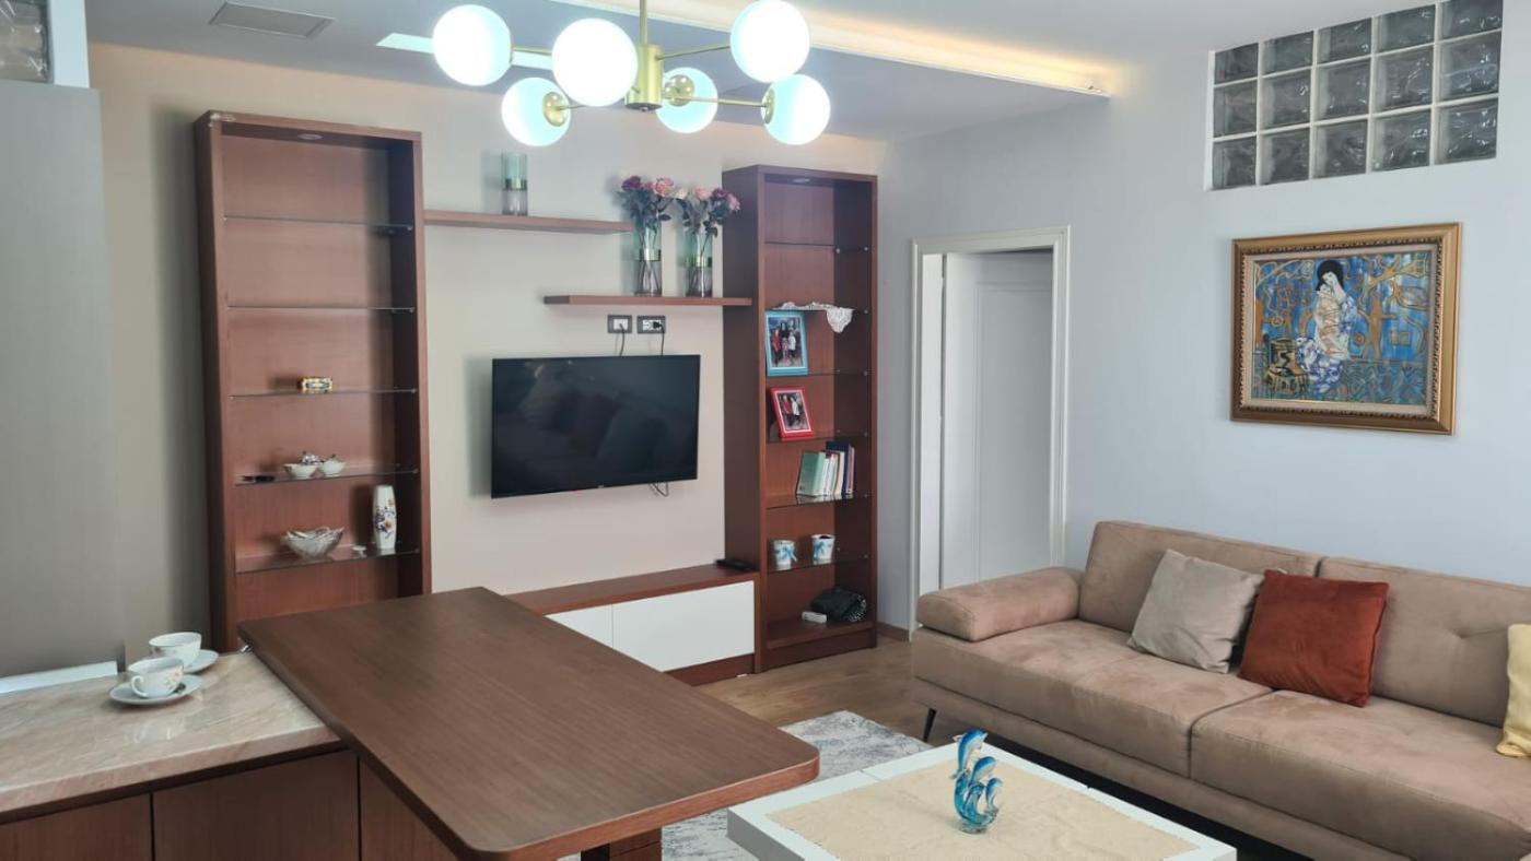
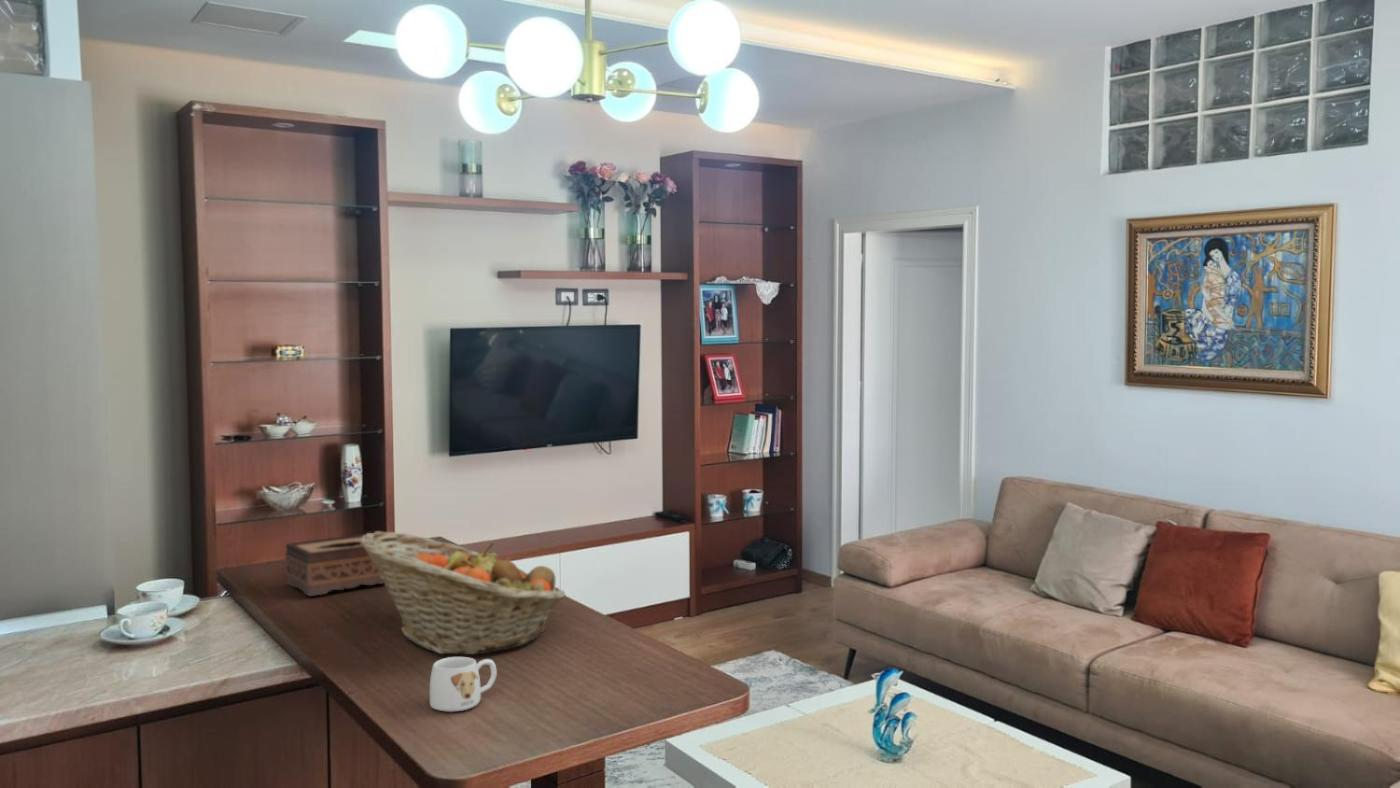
+ tissue box [284,533,385,597]
+ fruit basket [360,530,567,656]
+ mug [429,656,498,713]
